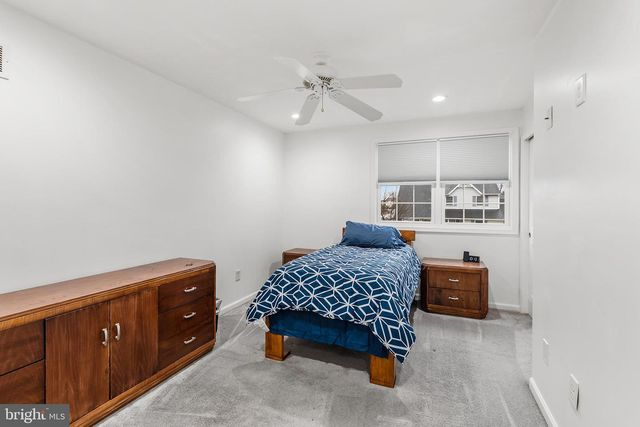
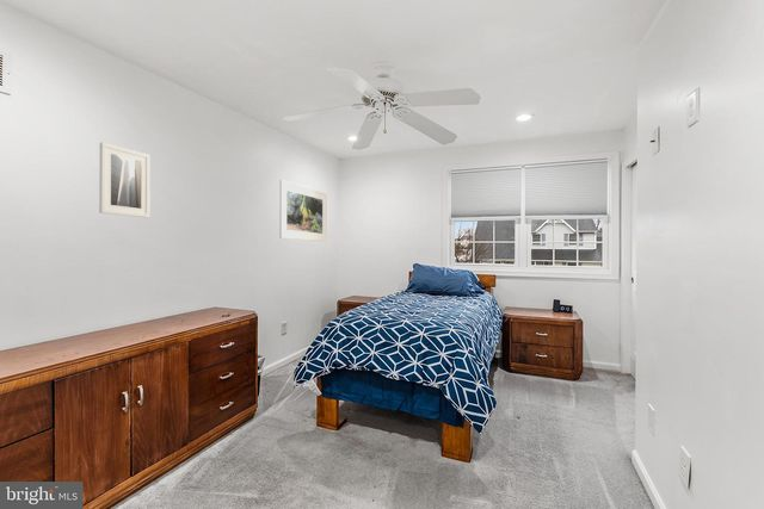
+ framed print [98,142,152,219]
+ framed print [278,179,328,242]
